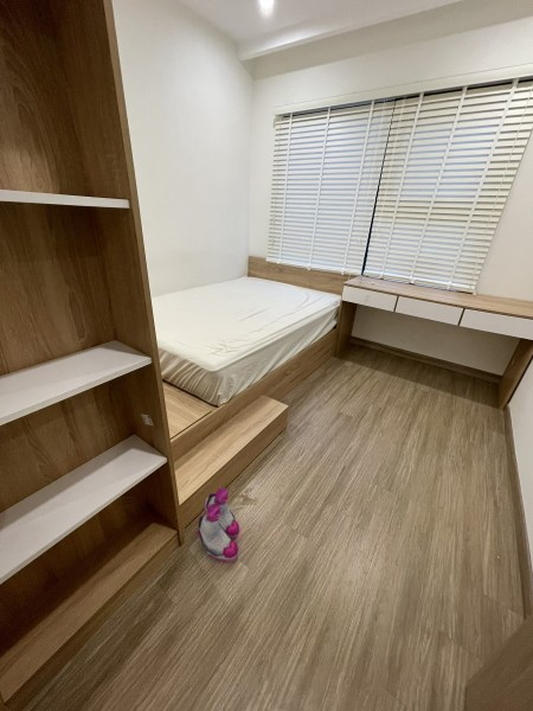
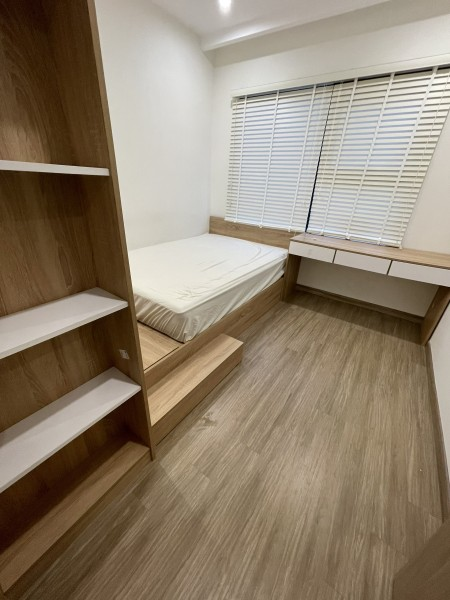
- boots [197,487,240,563]
